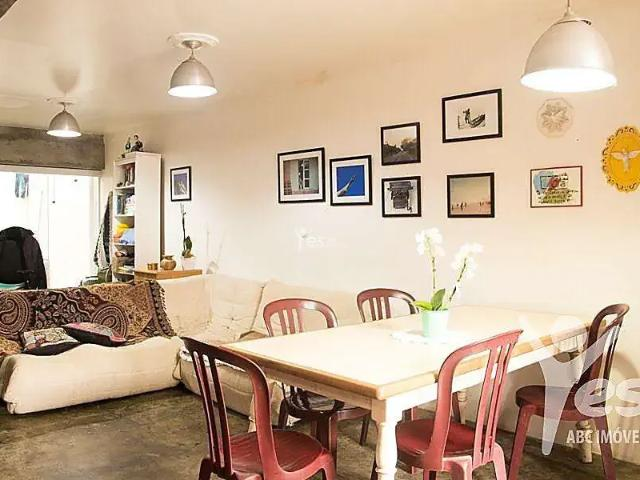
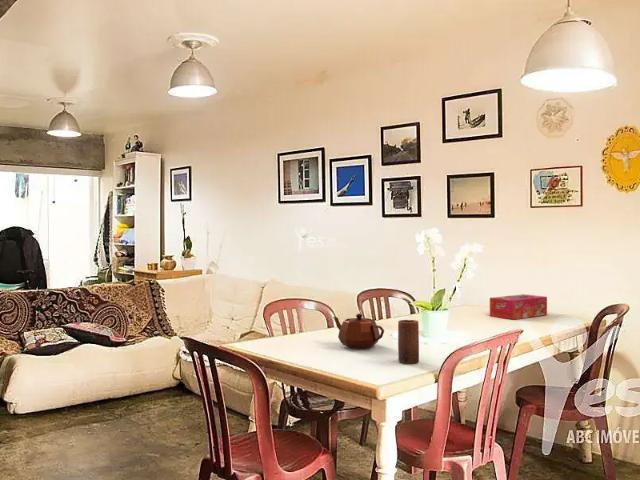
+ tissue box [489,293,548,321]
+ teapot [332,312,385,349]
+ candle [397,319,420,364]
